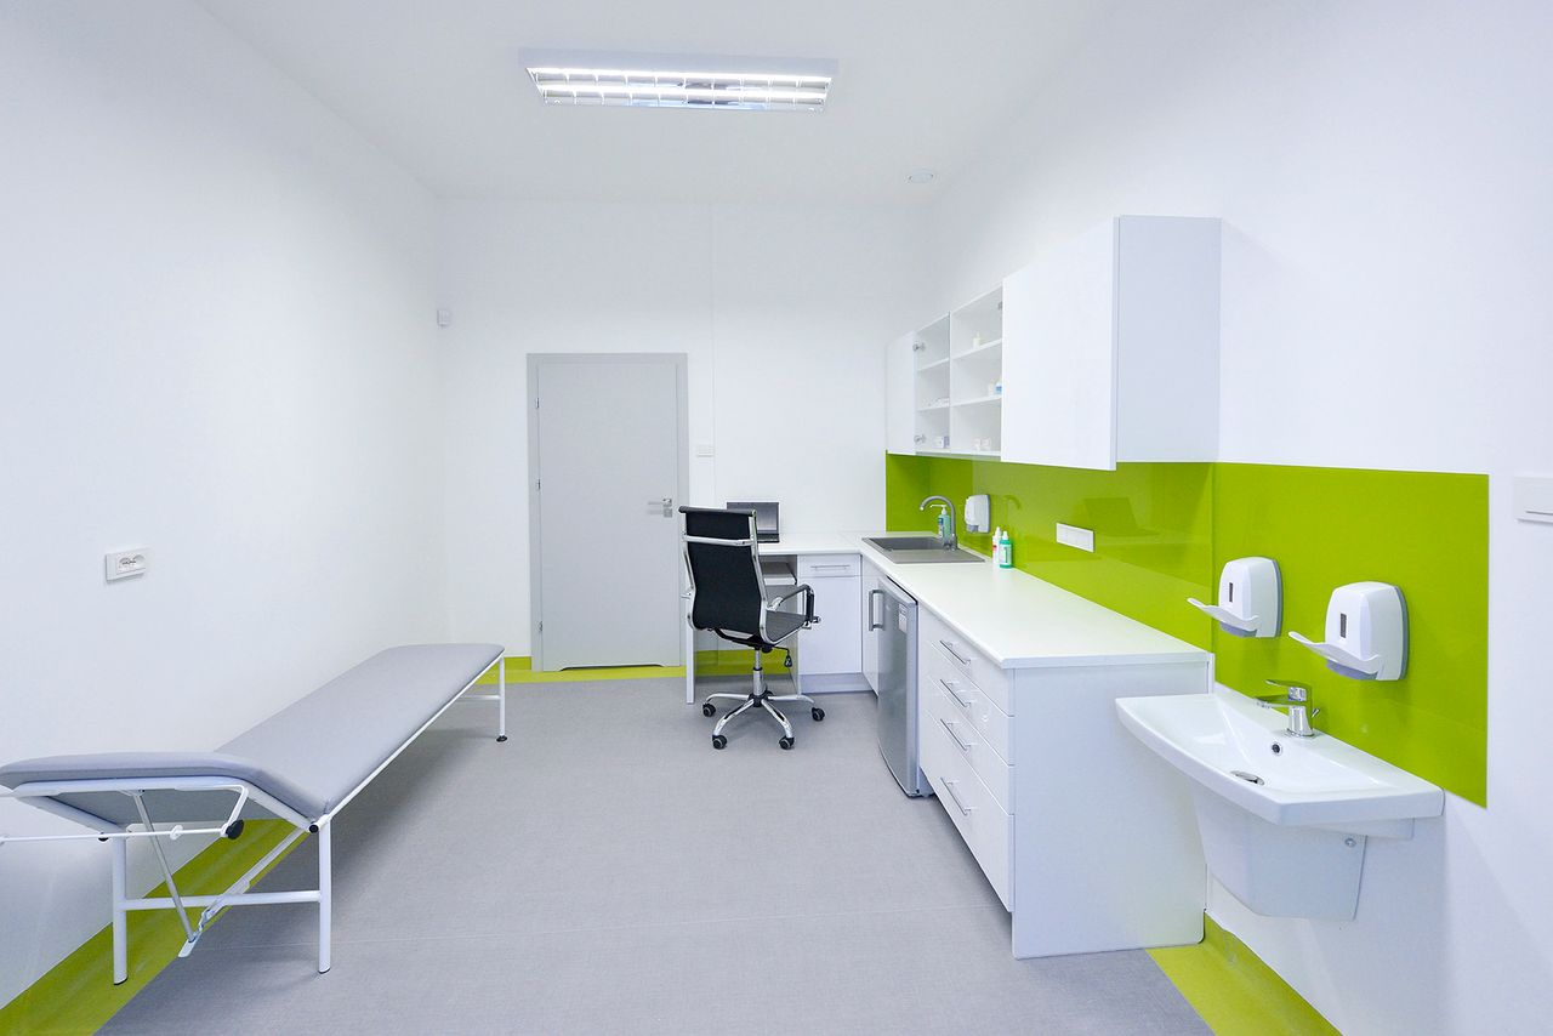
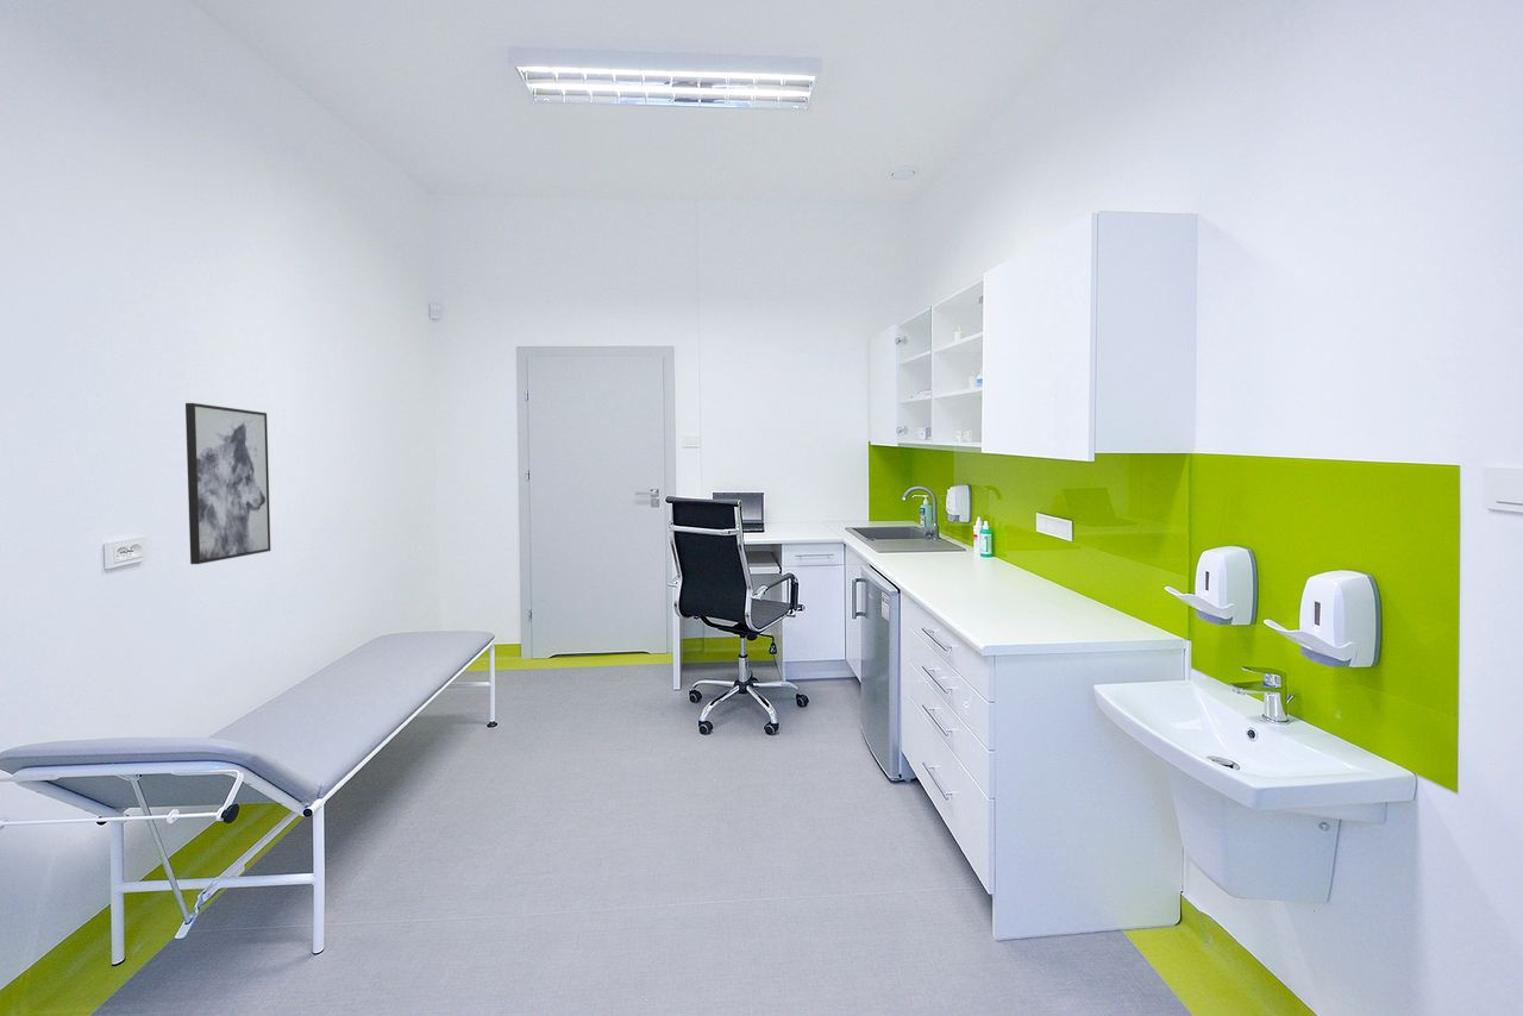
+ wall art [184,402,271,565]
